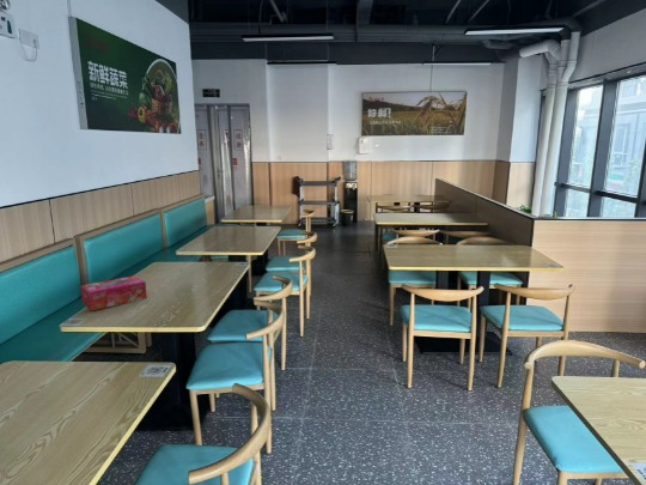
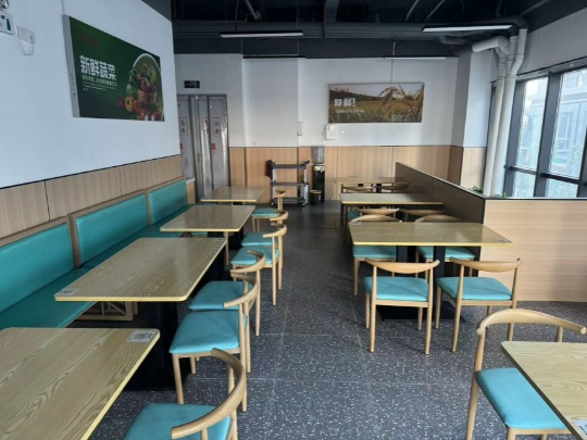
- tissue box [80,274,148,311]
